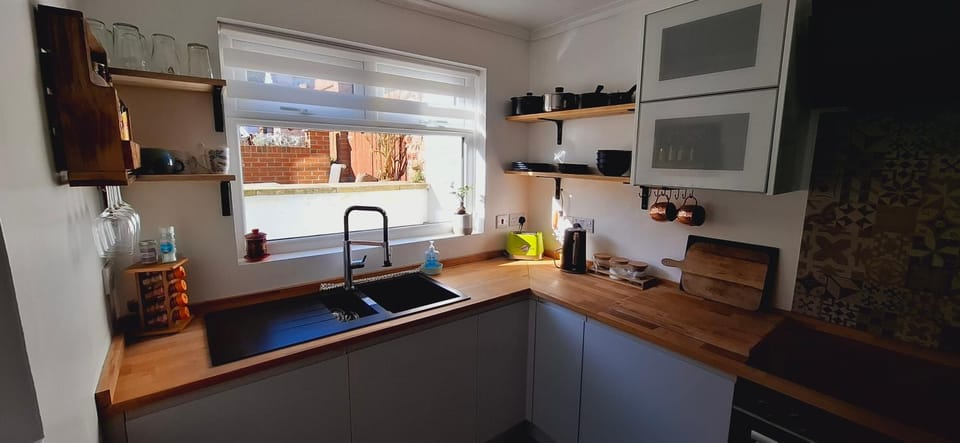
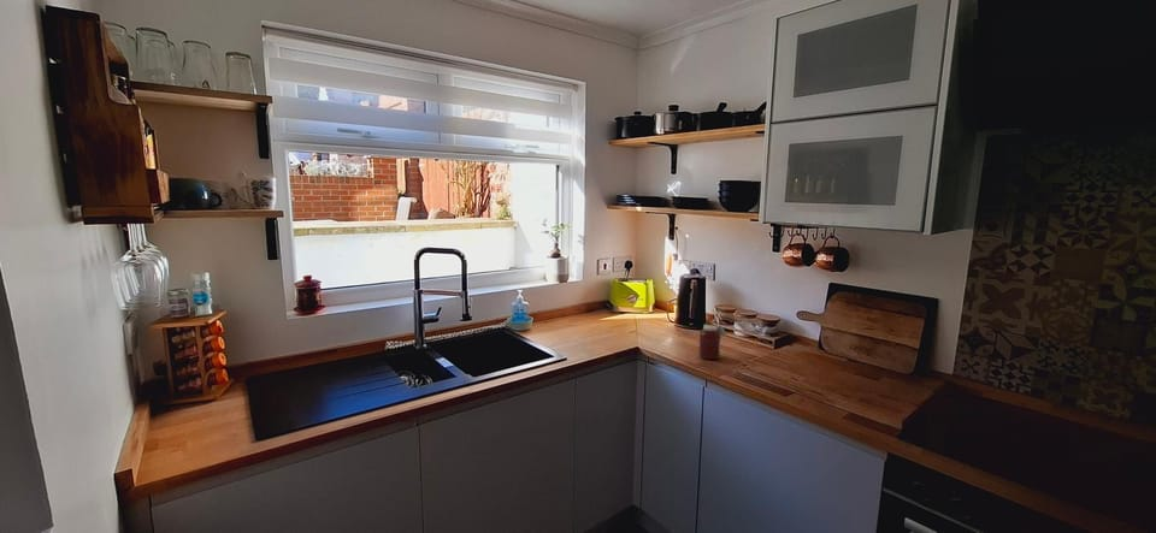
+ jar [697,324,729,361]
